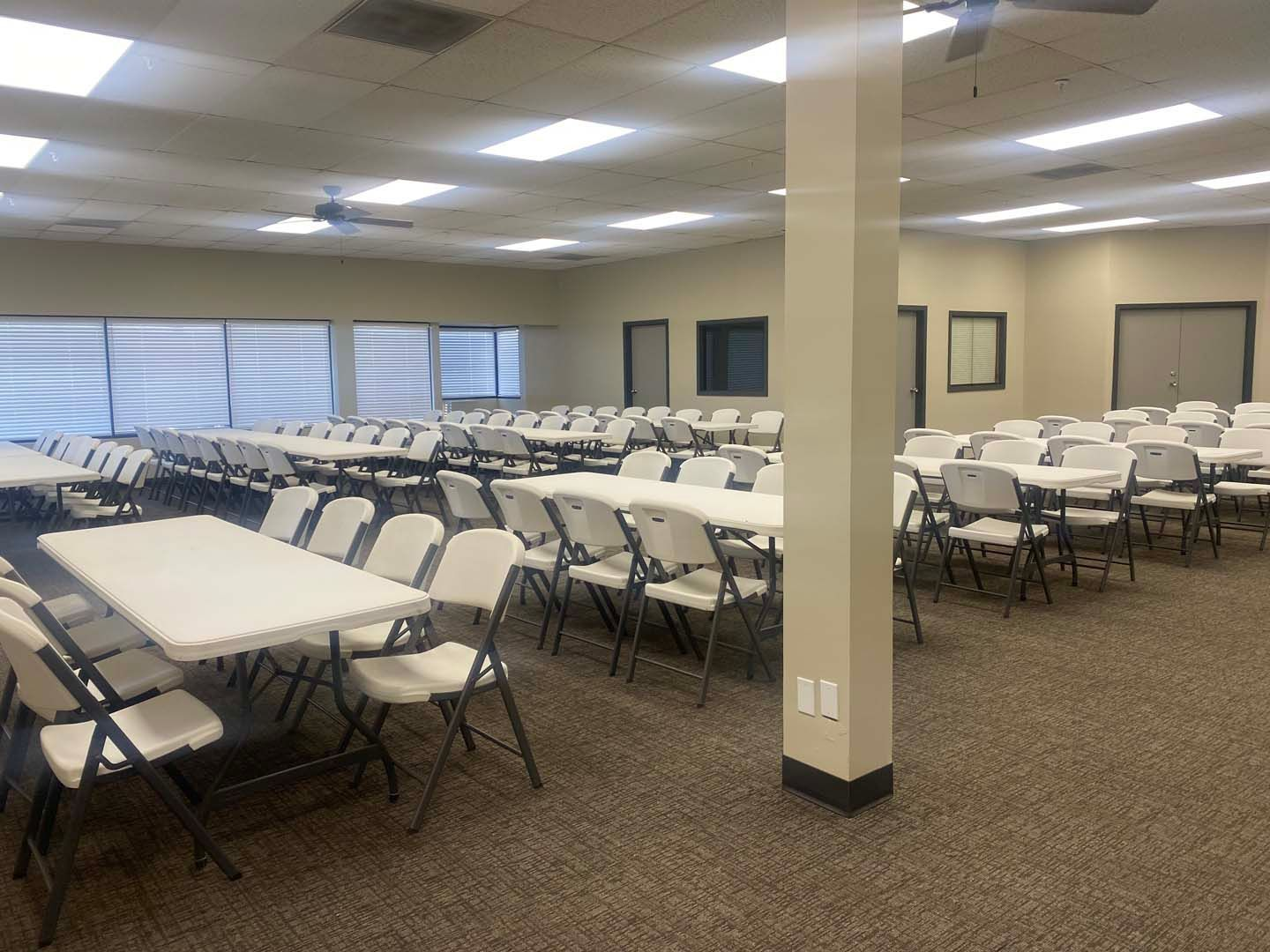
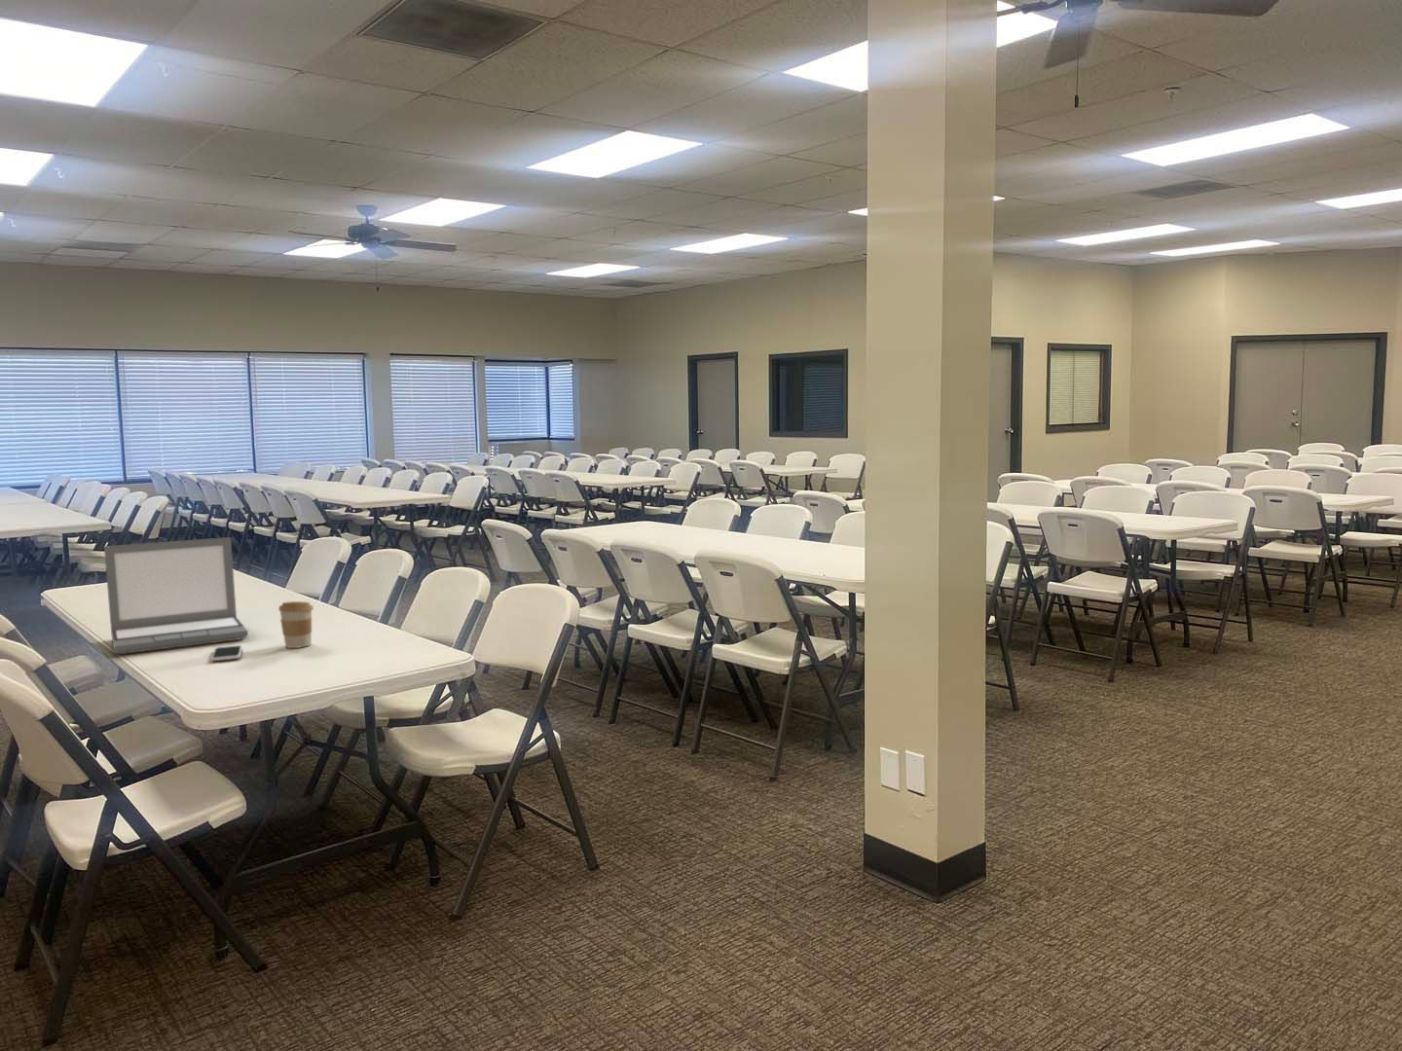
+ laptop [103,537,249,655]
+ smartphone [211,645,243,661]
+ coffee cup [277,601,315,649]
